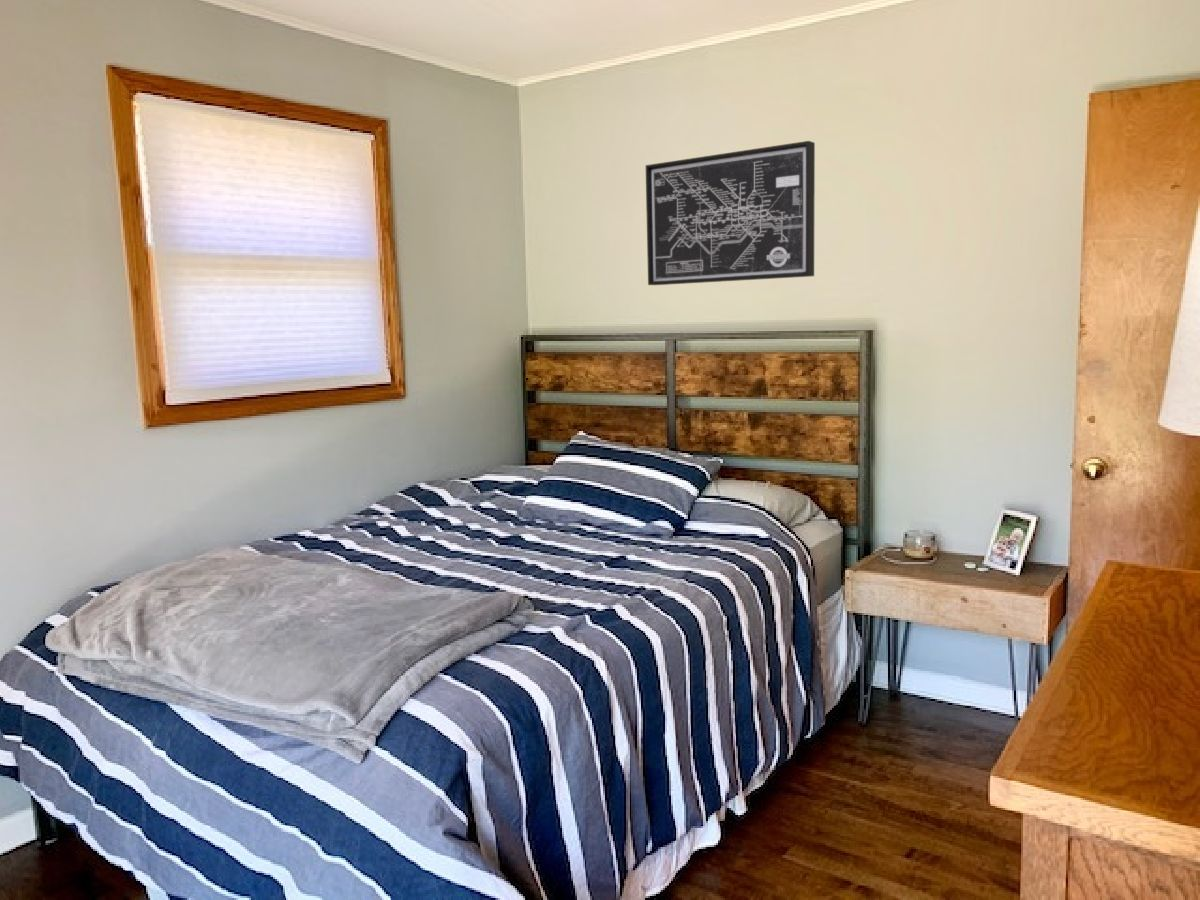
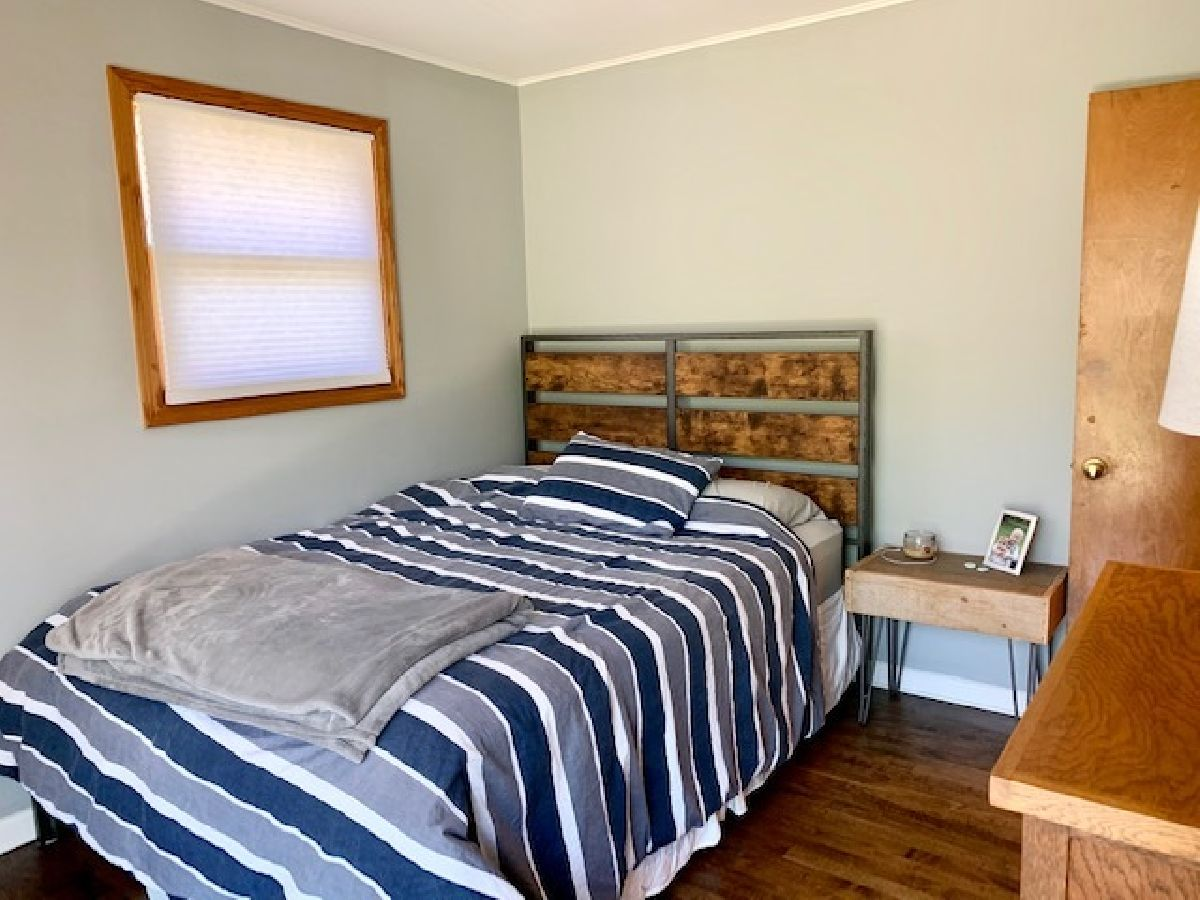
- wall art [645,140,816,286]
